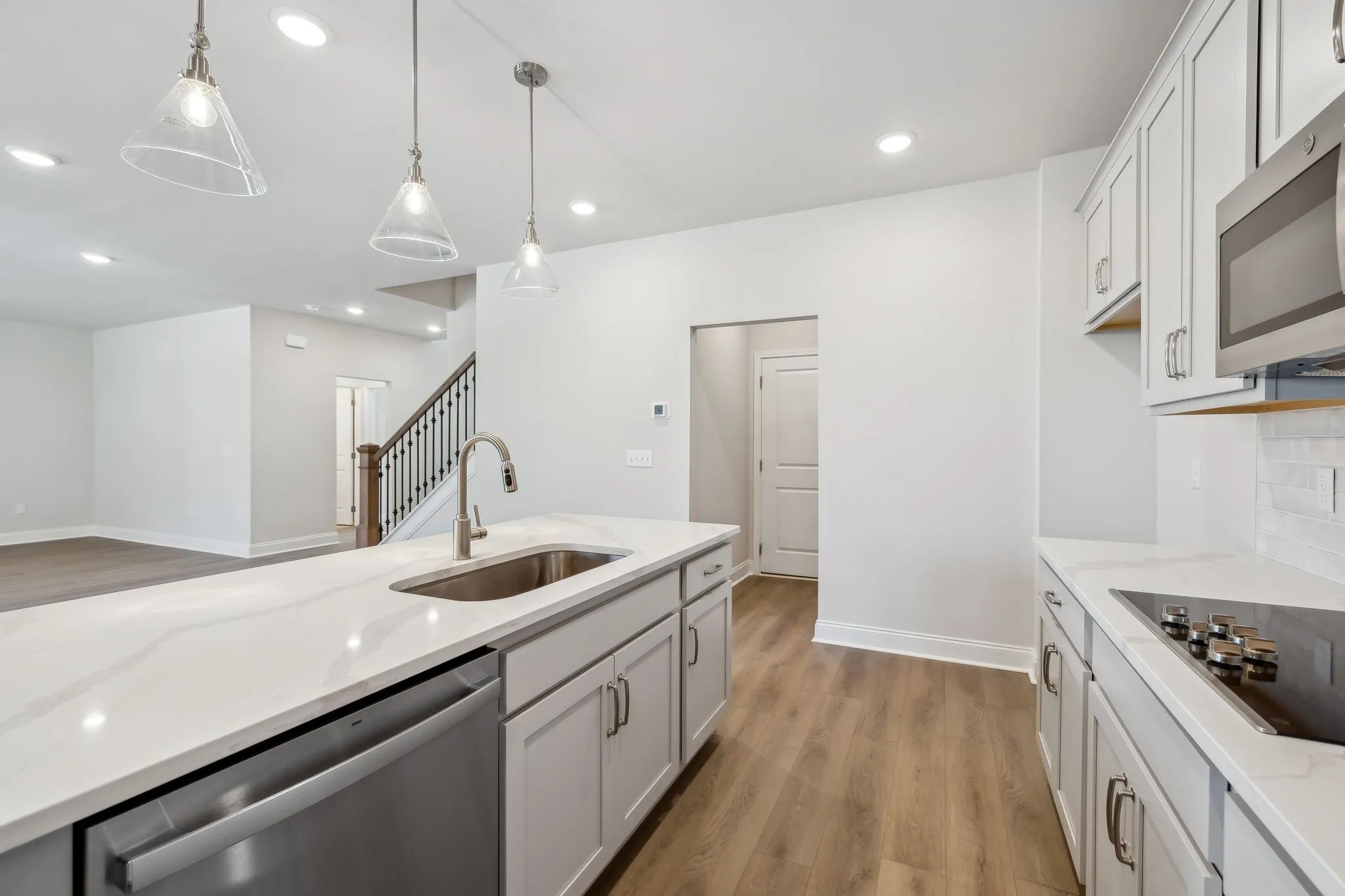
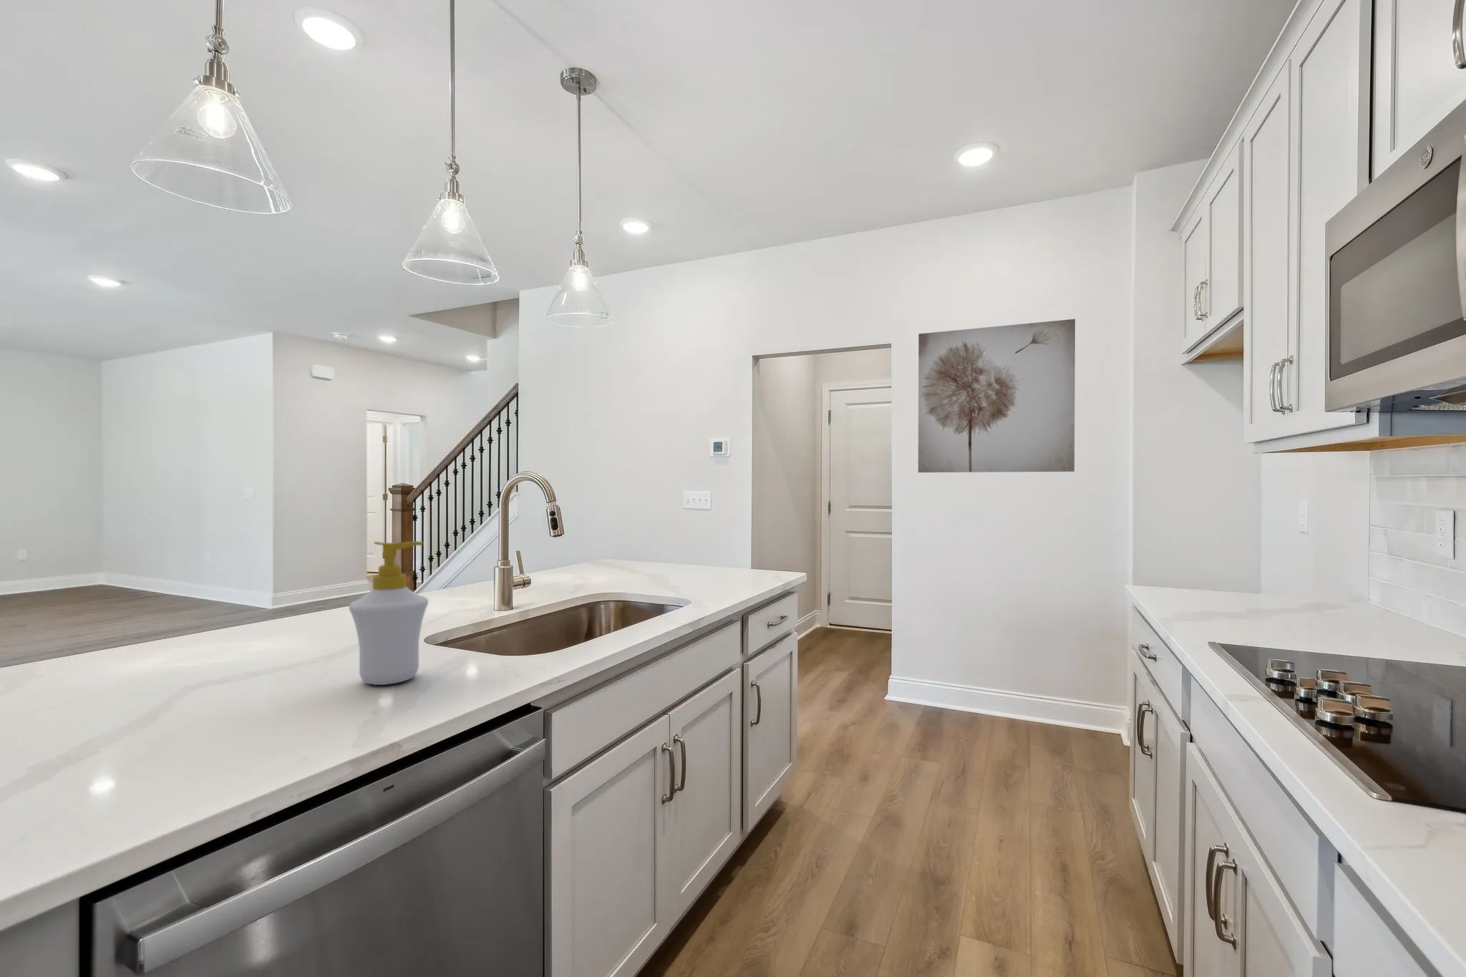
+ soap bottle [348,541,428,686]
+ wall art [918,318,1076,473]
